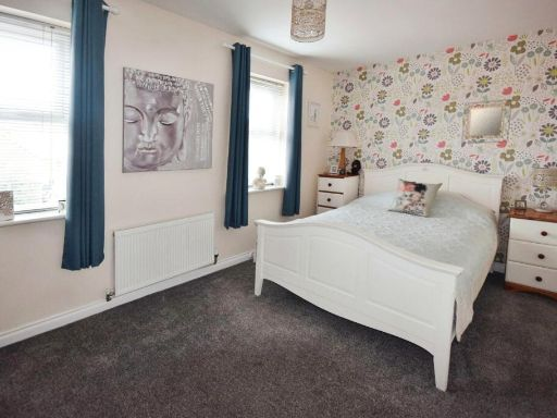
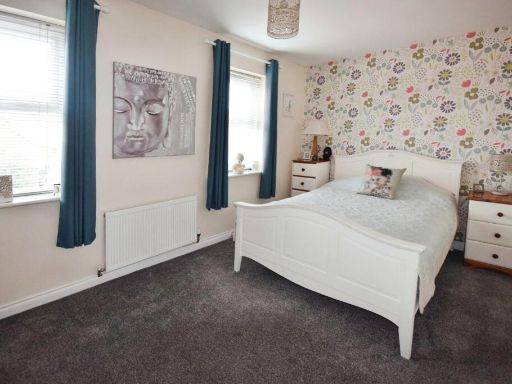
- home mirror [460,98,512,145]
